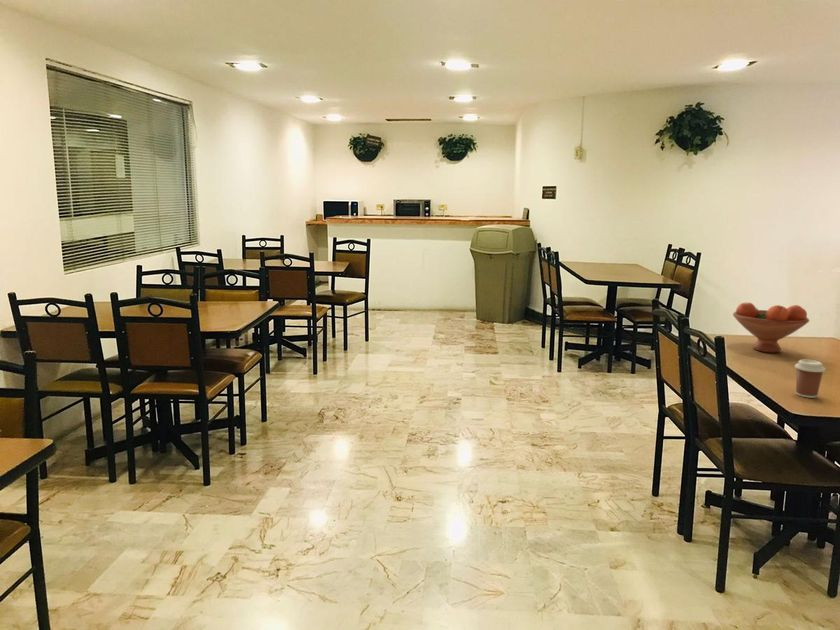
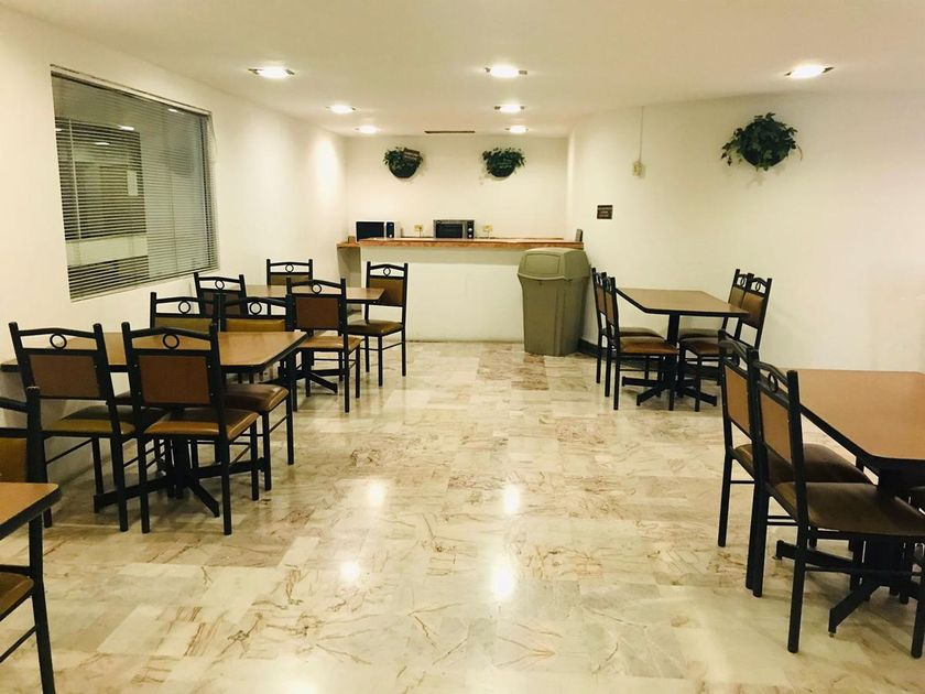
- fruit bowl [732,301,810,353]
- coffee cup [794,359,826,399]
